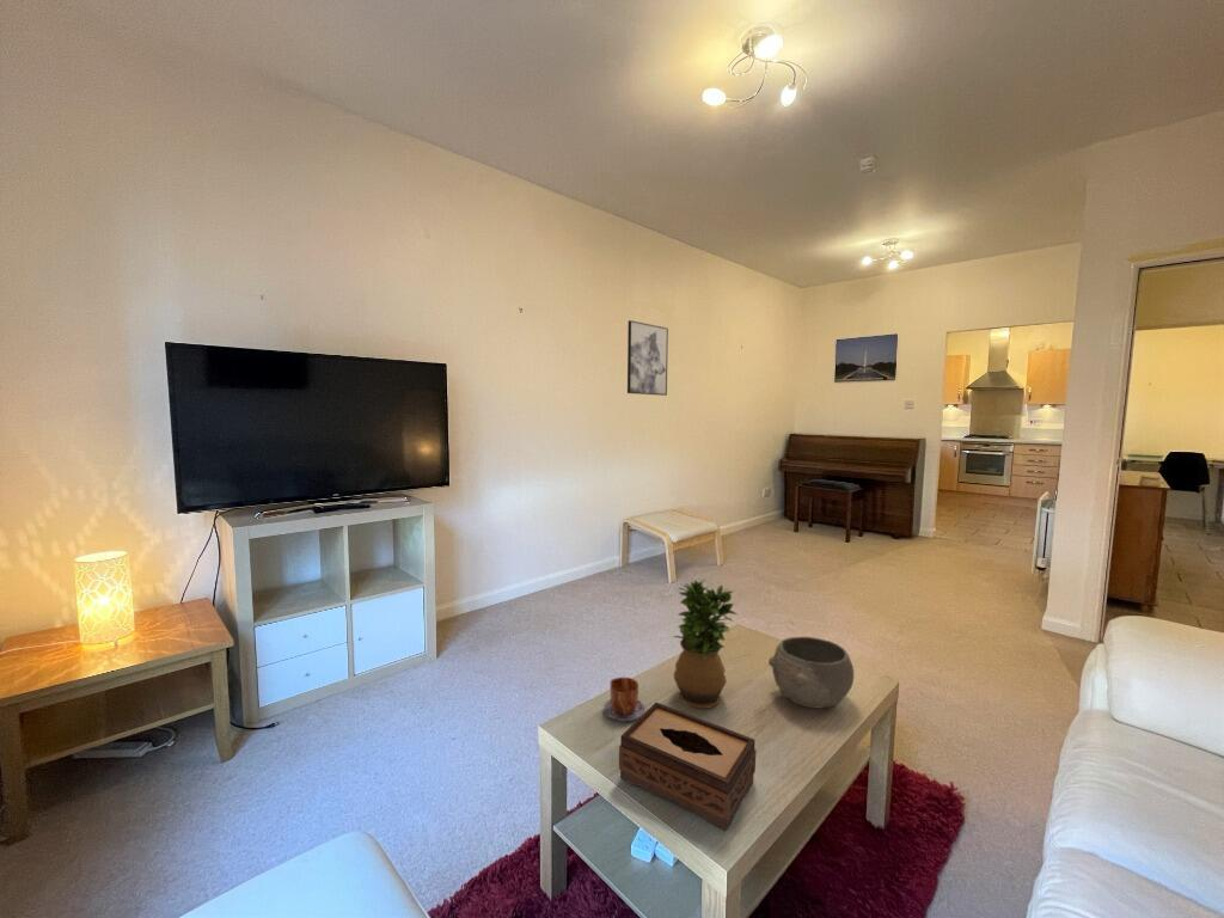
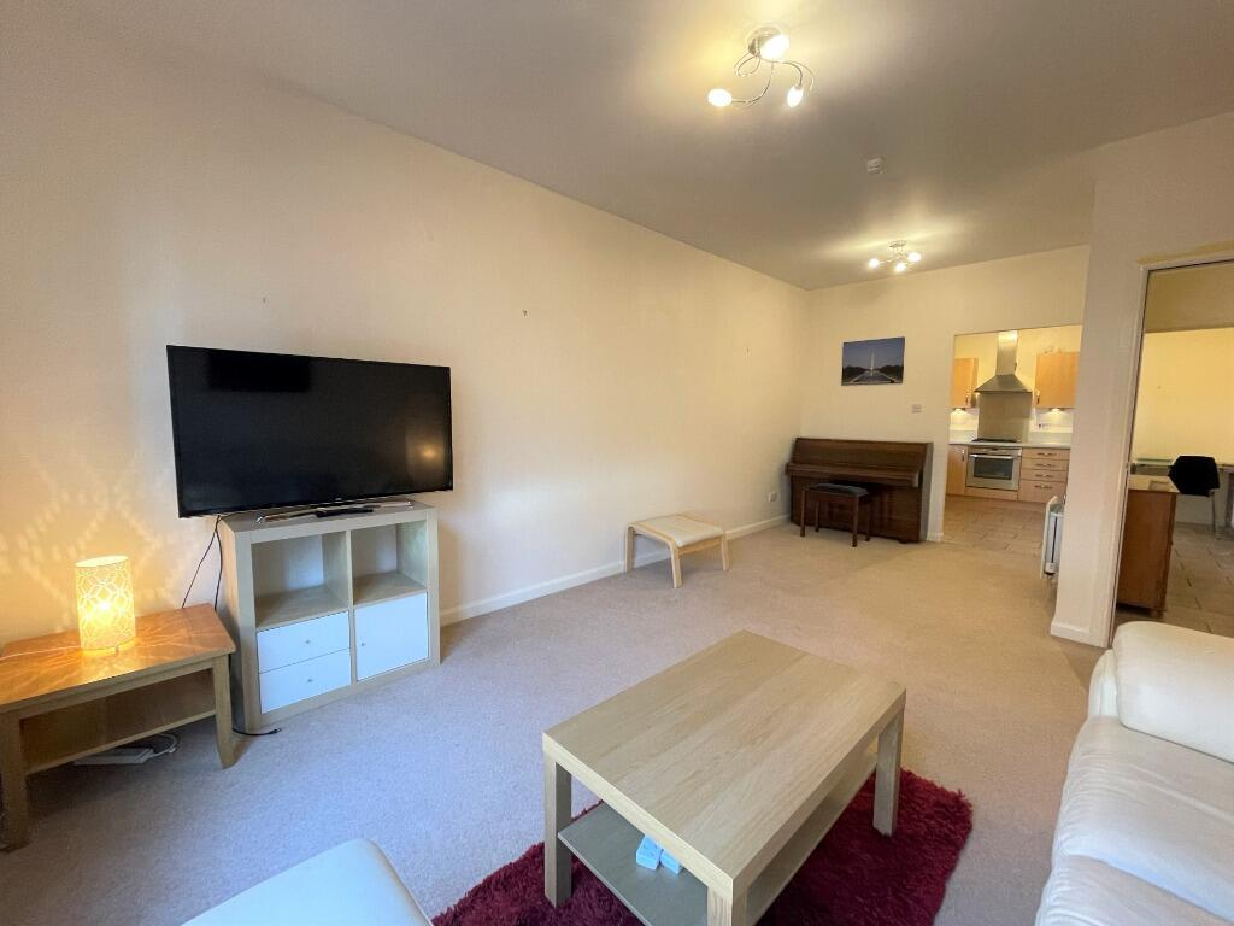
- mug [602,677,645,722]
- potted plant [672,579,738,710]
- bowl [767,636,855,709]
- tissue box [618,702,757,832]
- wall art [626,319,669,397]
